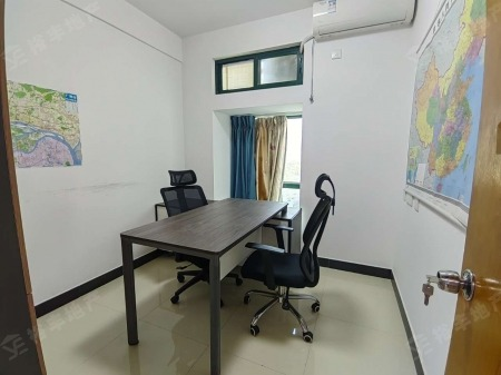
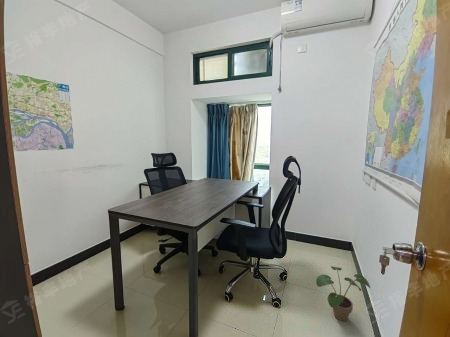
+ potted plant [315,265,372,322]
